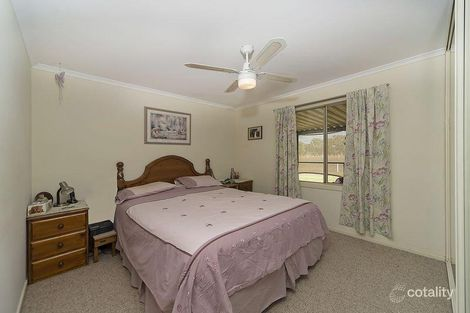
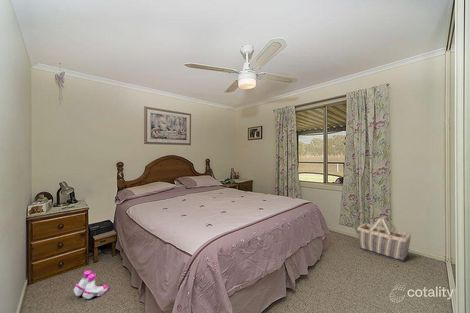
+ boots [73,269,109,300]
+ basket [357,214,412,263]
